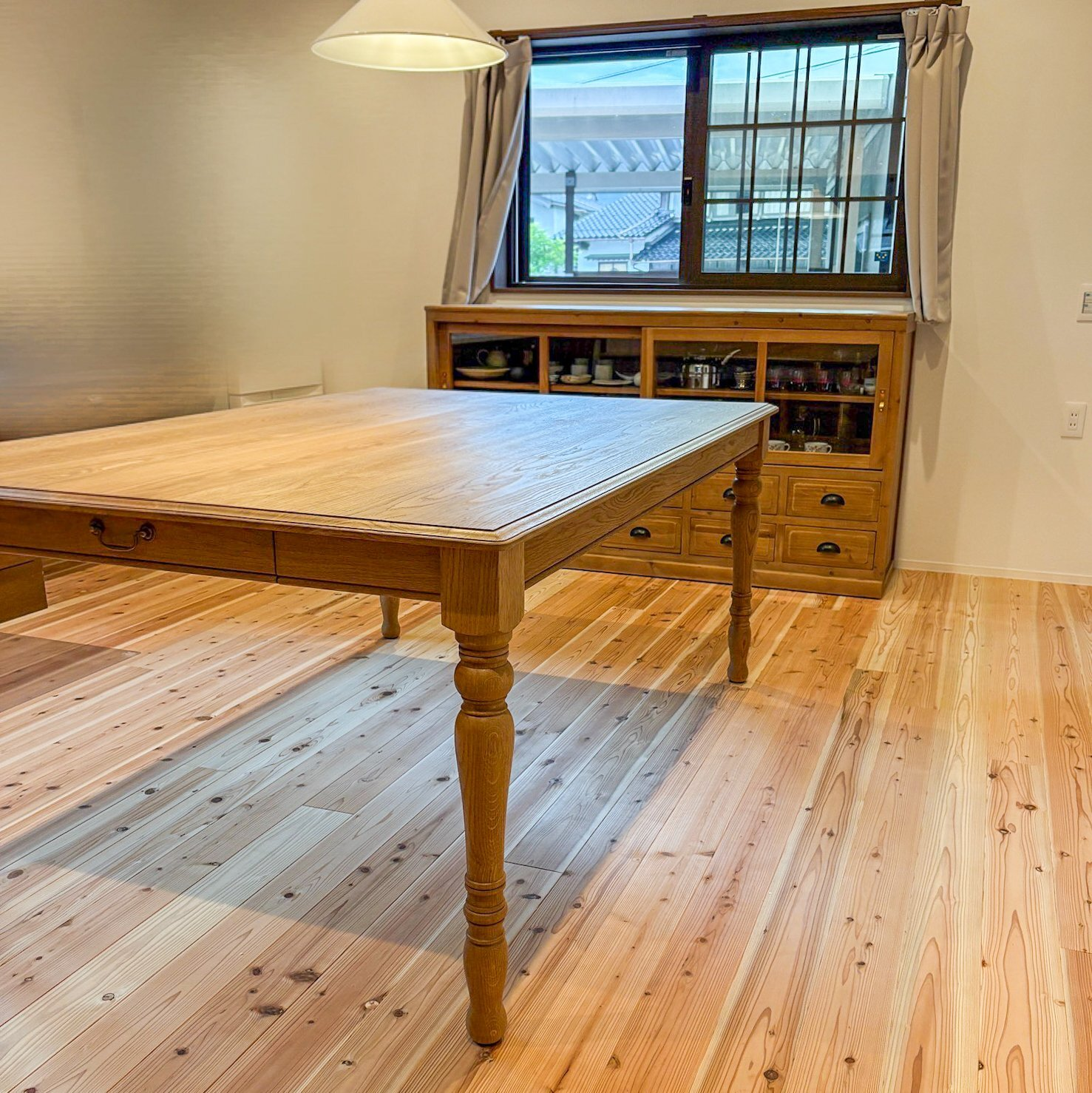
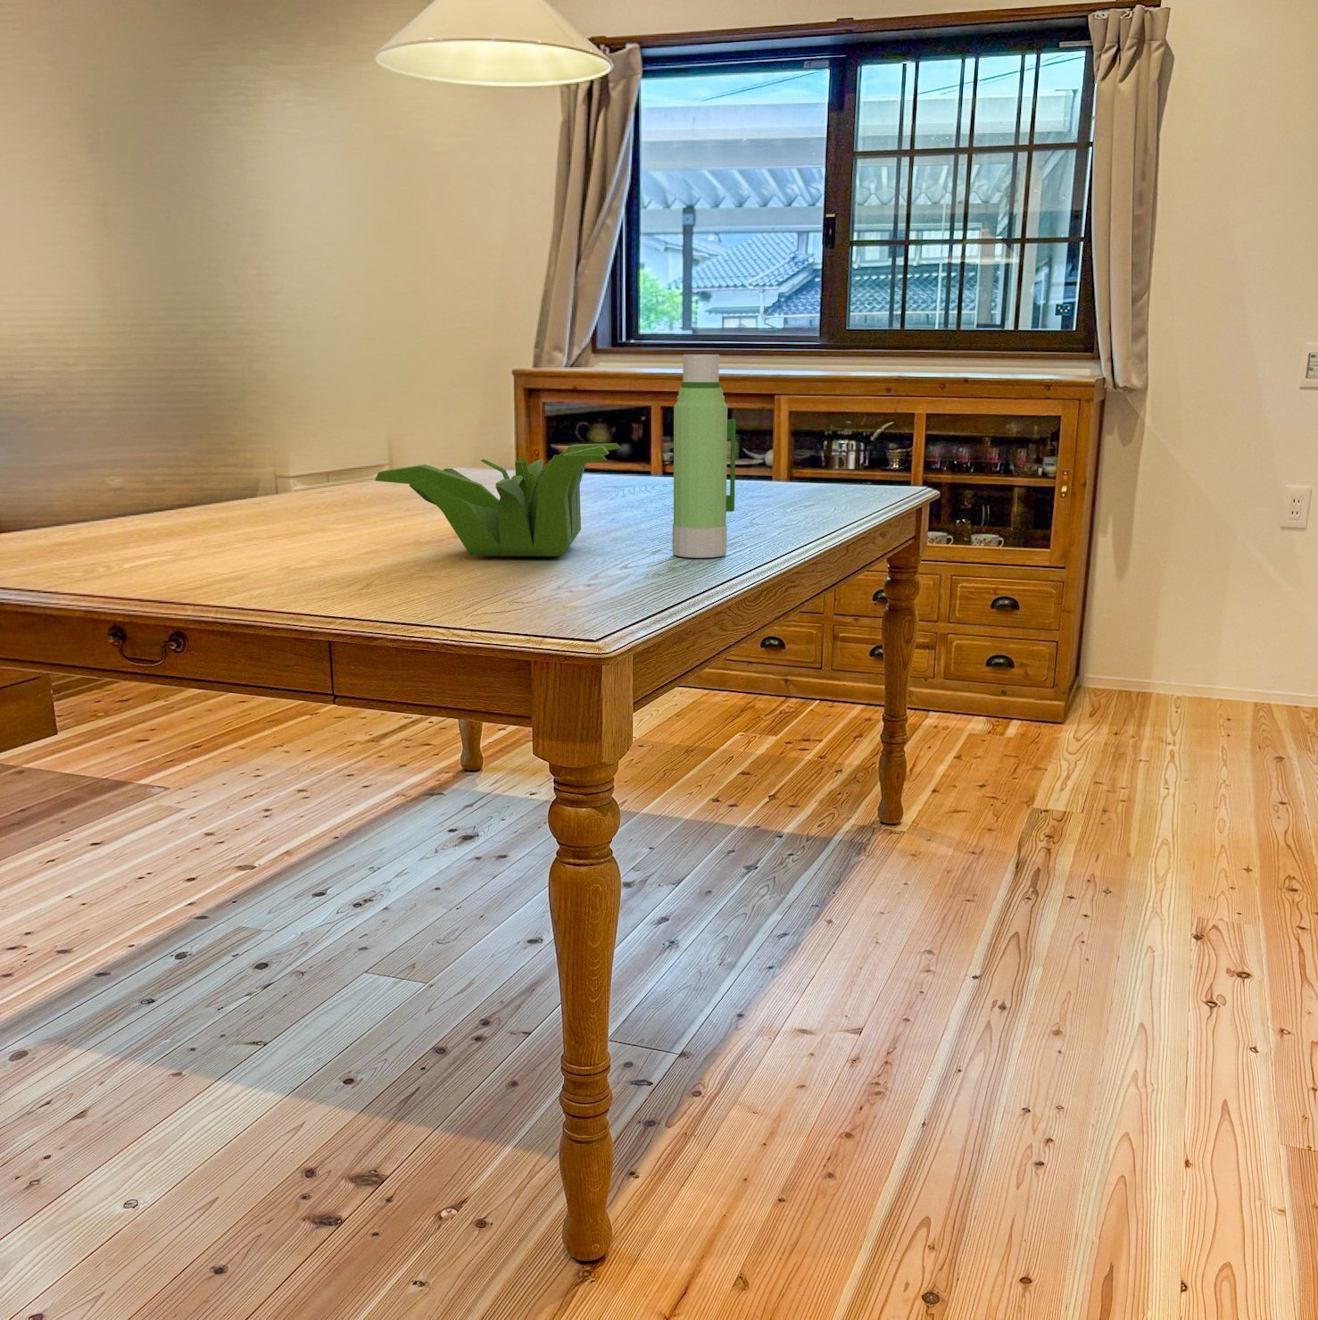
+ plant [374,442,622,557]
+ water bottle [672,354,736,559]
